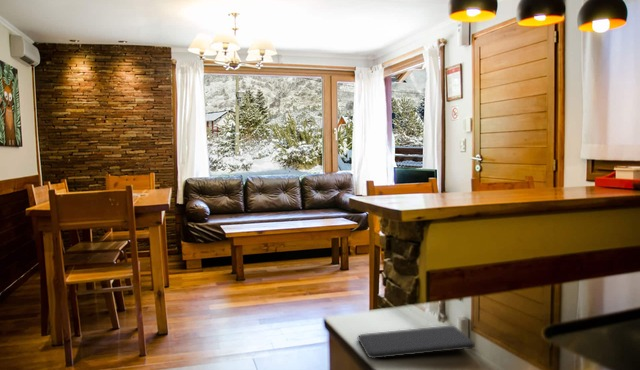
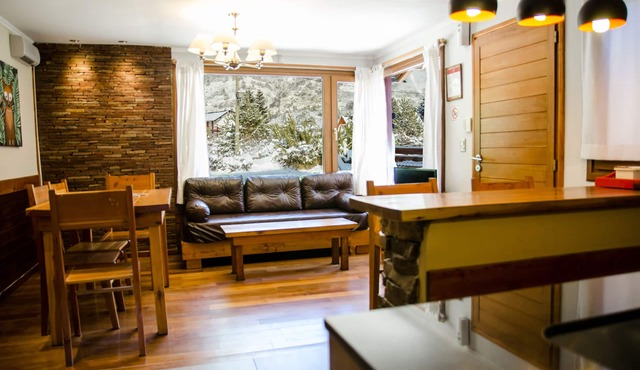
- smartphone [357,325,476,360]
